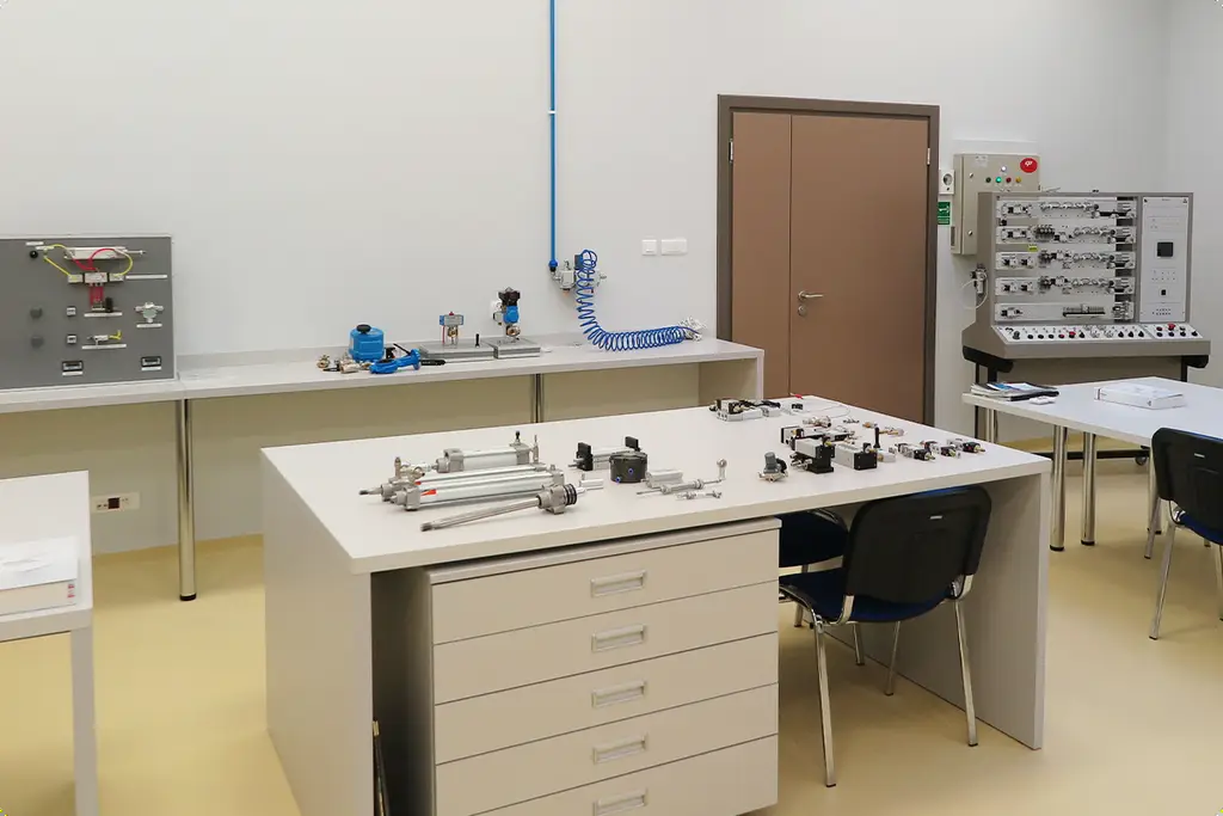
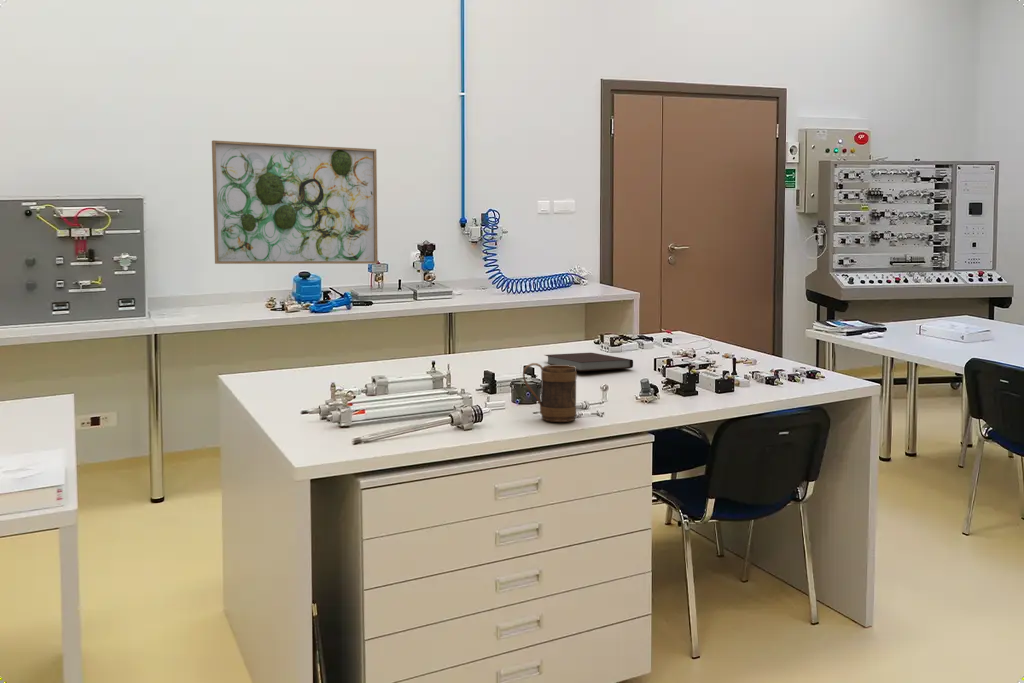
+ wall art [211,139,379,265]
+ notebook [544,352,634,372]
+ mug [522,362,578,423]
